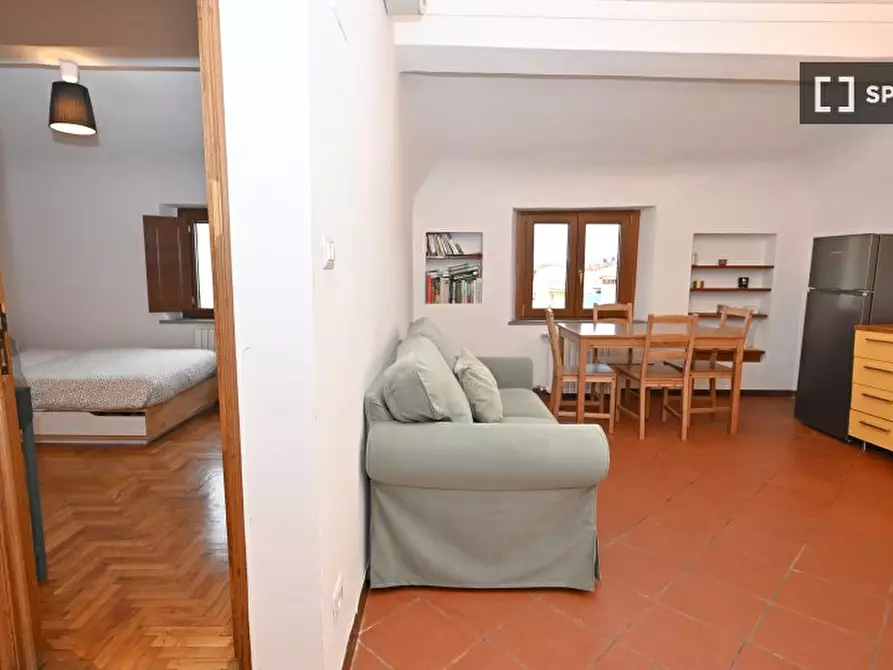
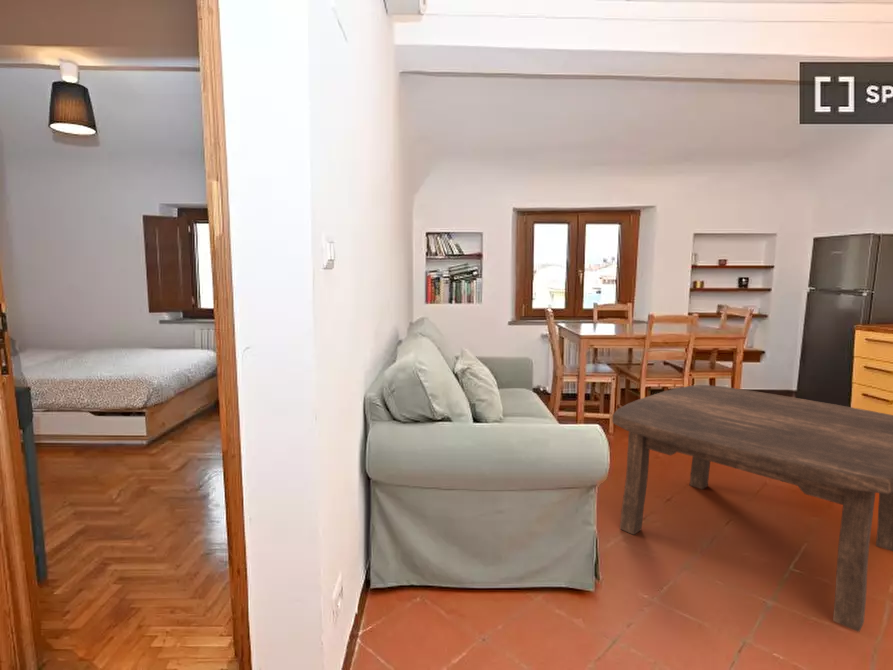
+ coffee table [611,384,893,633]
